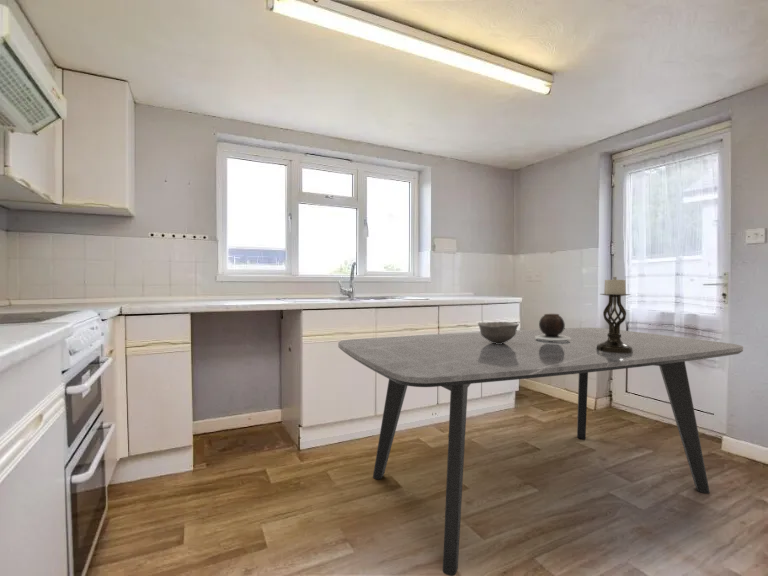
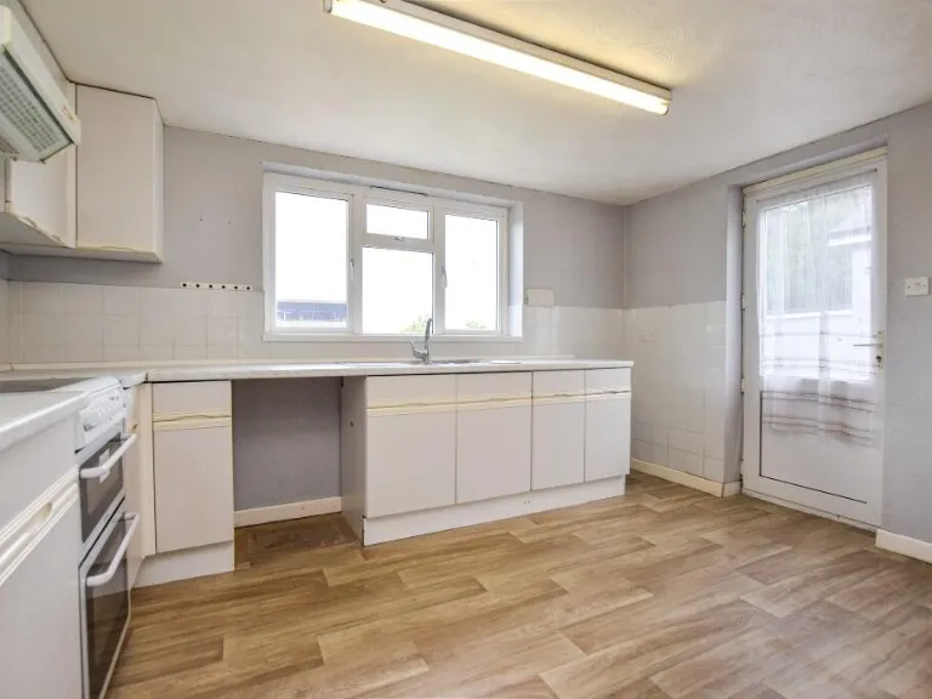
- dining table [337,327,744,576]
- candle holder [596,276,633,353]
- bowl [477,321,520,344]
- vase [535,313,570,342]
